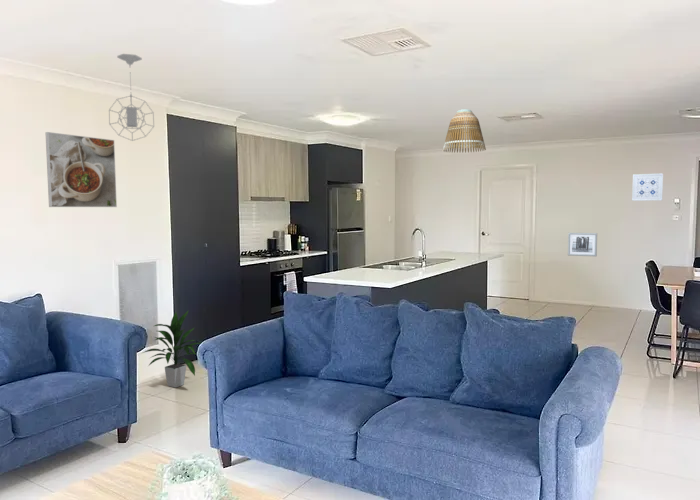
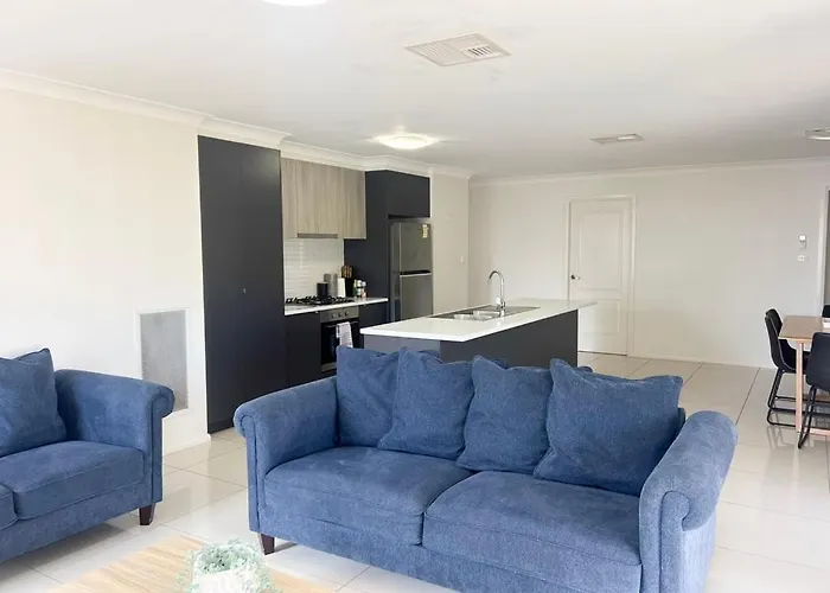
- wall art [567,232,598,257]
- lamp shade [442,108,487,154]
- wall art [631,173,664,202]
- indoor plant [142,309,201,389]
- pendant light [108,53,155,142]
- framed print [45,131,118,208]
